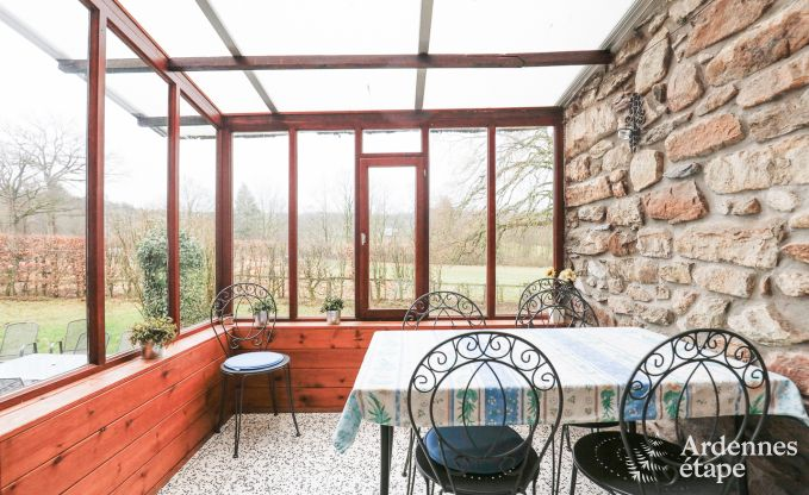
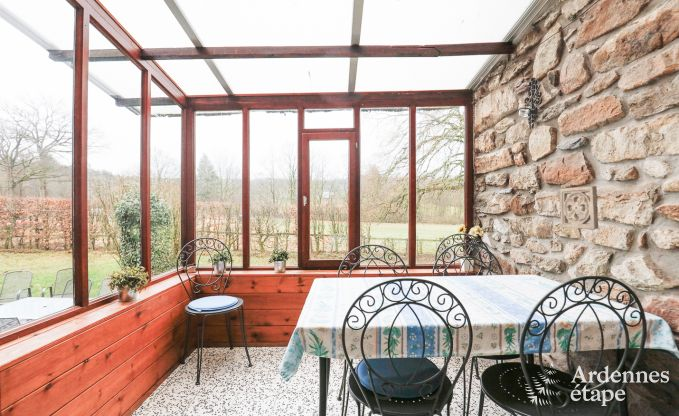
+ wall ornament [559,185,599,231]
